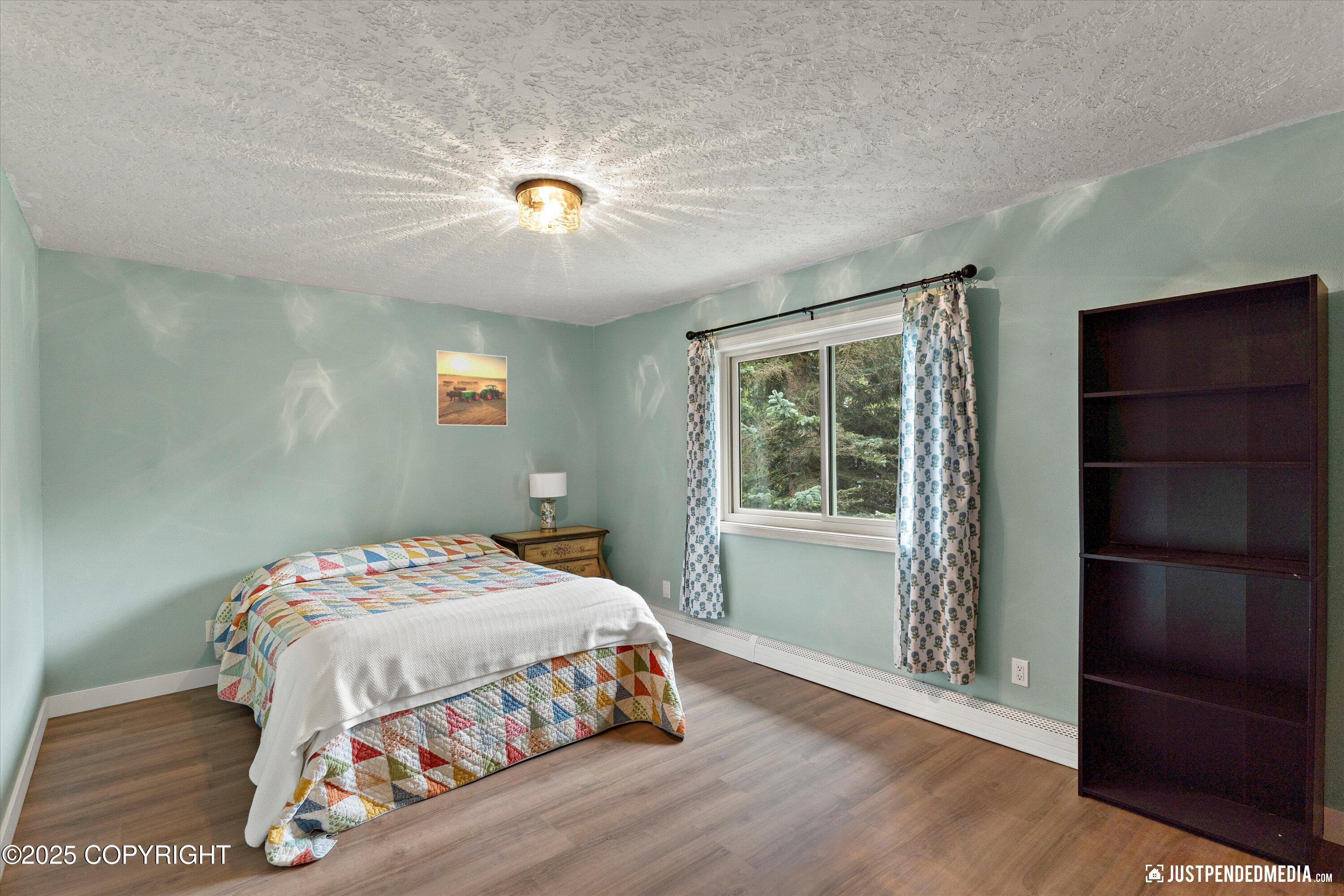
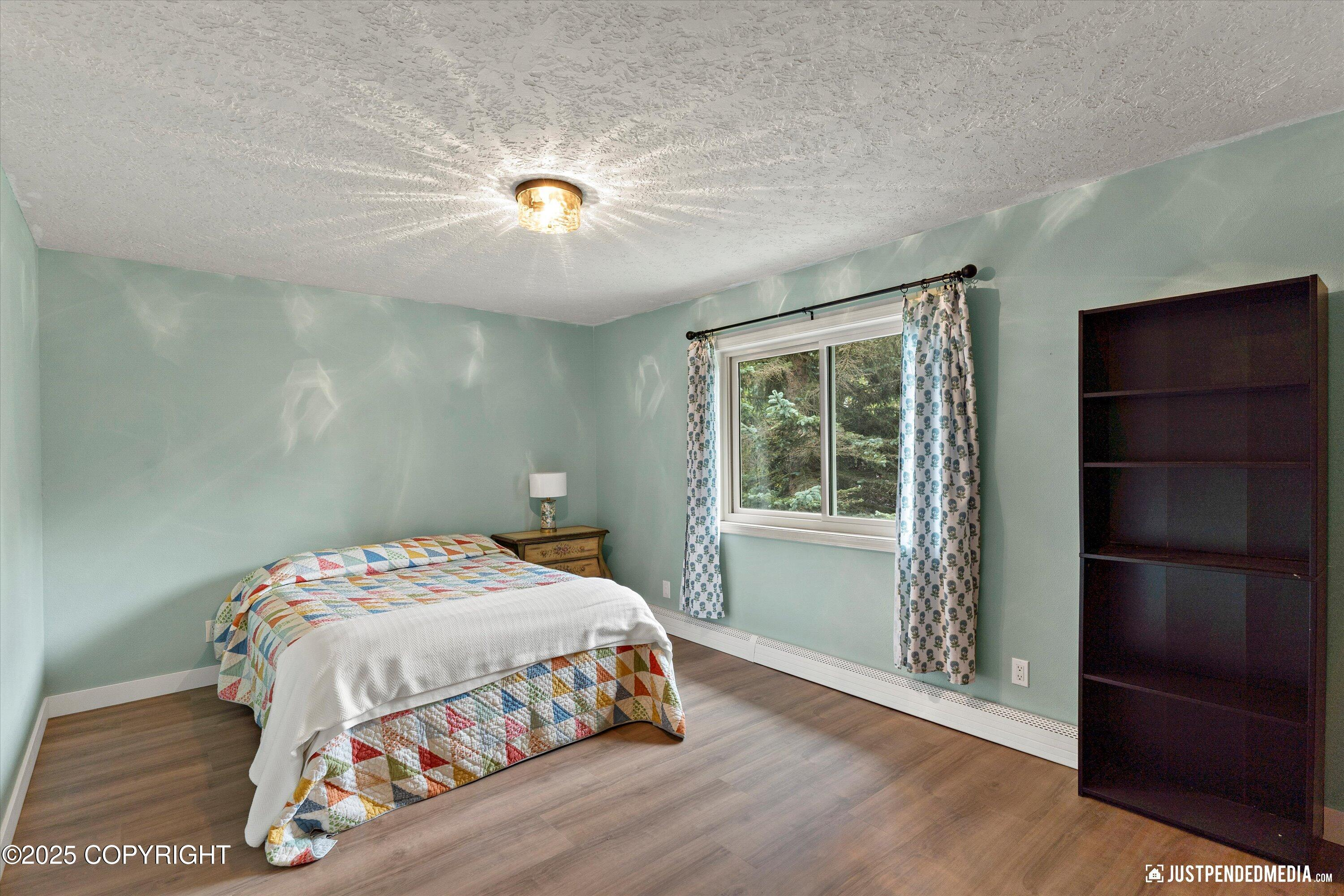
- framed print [435,350,508,426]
